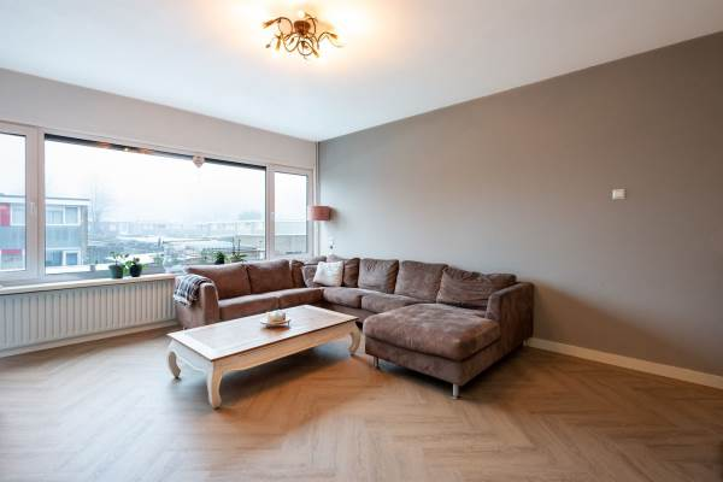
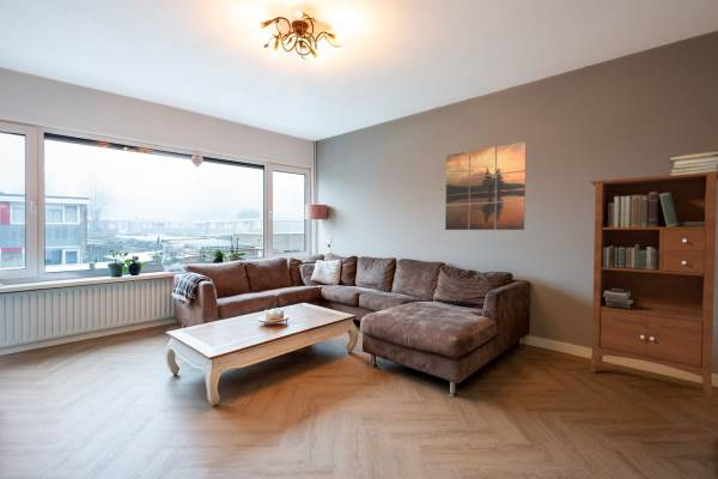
+ book stack [668,150,718,175]
+ bookcase [589,171,718,402]
+ wall art [444,140,528,231]
